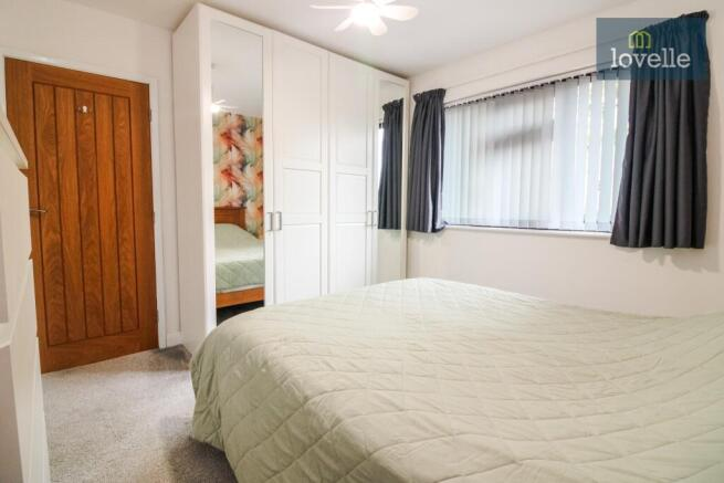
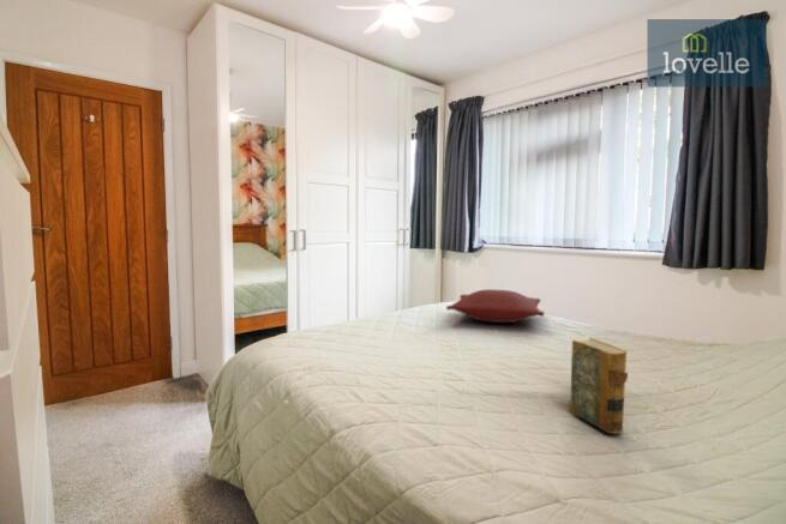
+ hardback book [569,337,629,435]
+ pillow [445,288,546,324]
